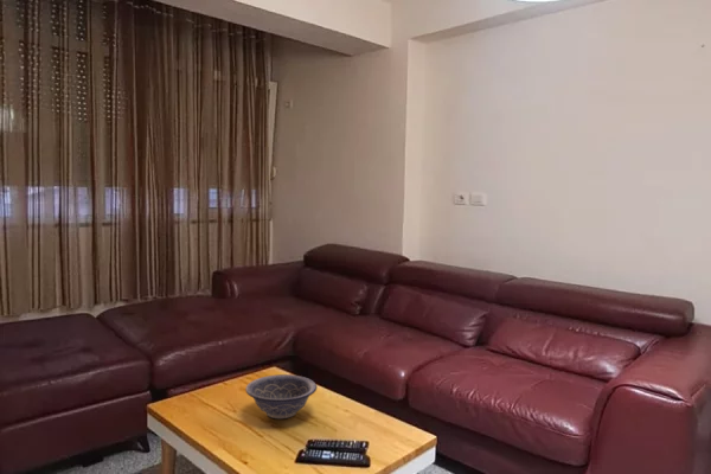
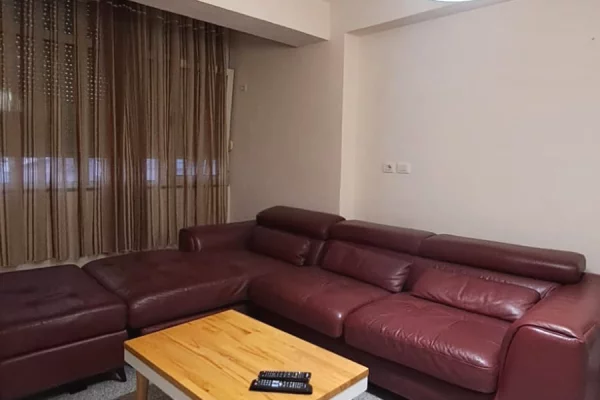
- decorative bowl [244,373,318,419]
